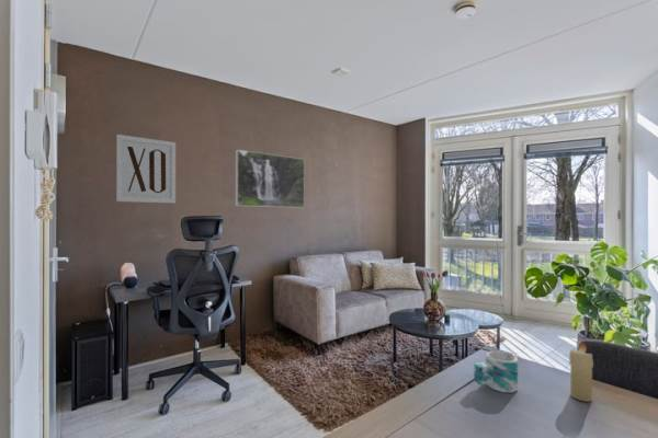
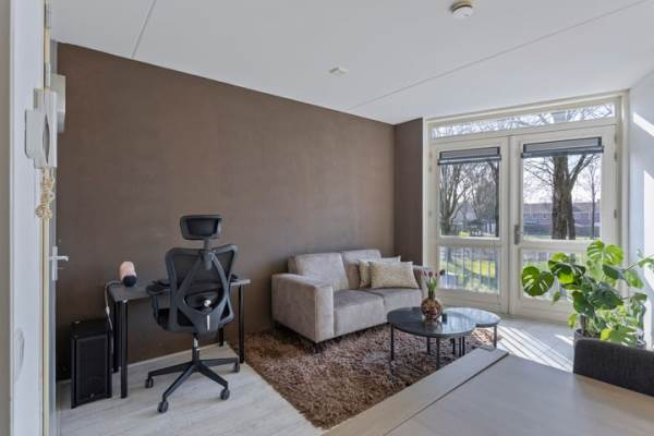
- candle [568,341,594,403]
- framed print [235,149,306,209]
- wall art [115,134,177,204]
- mug [473,349,519,393]
